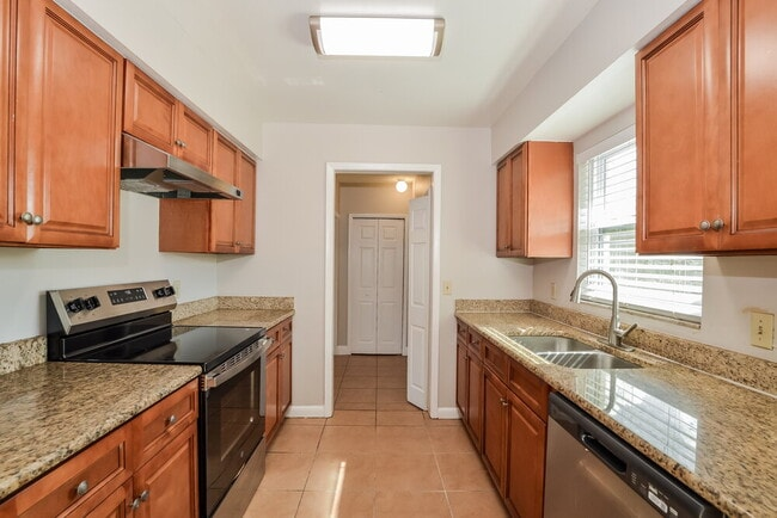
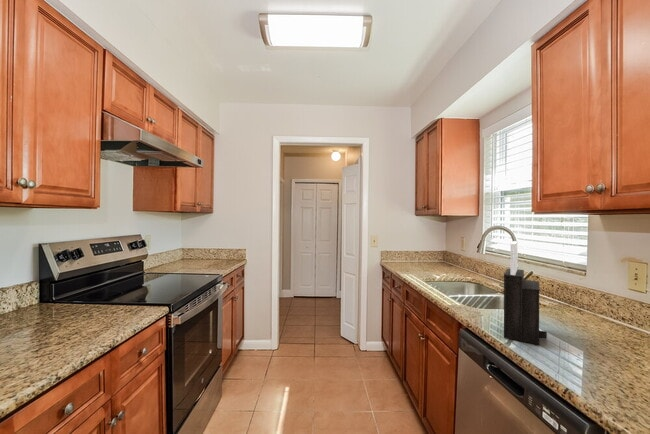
+ knife block [503,240,548,346]
